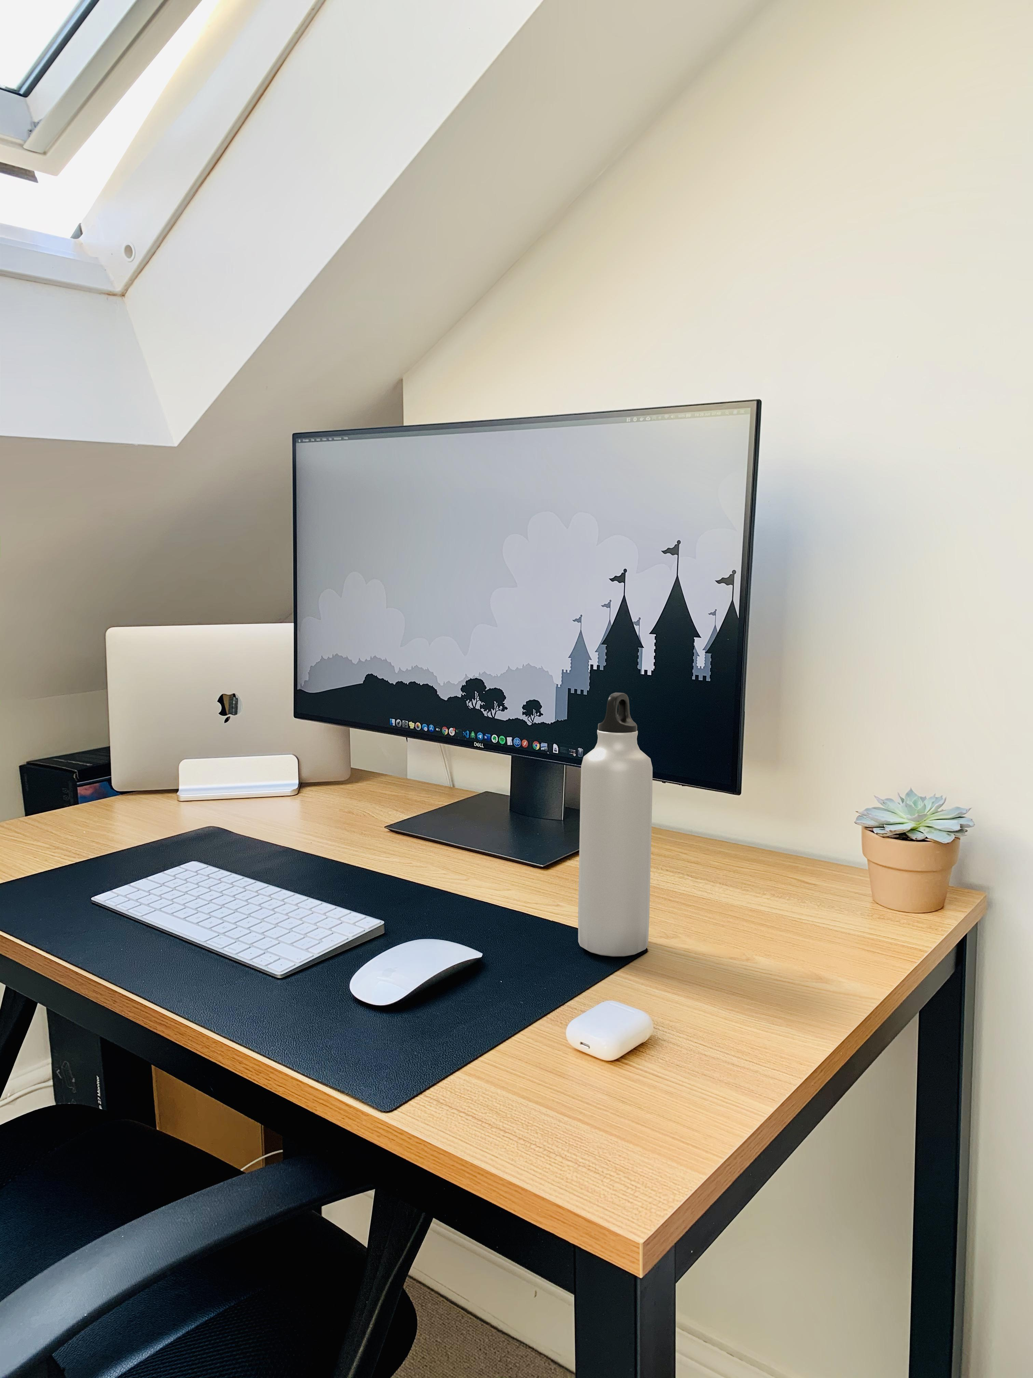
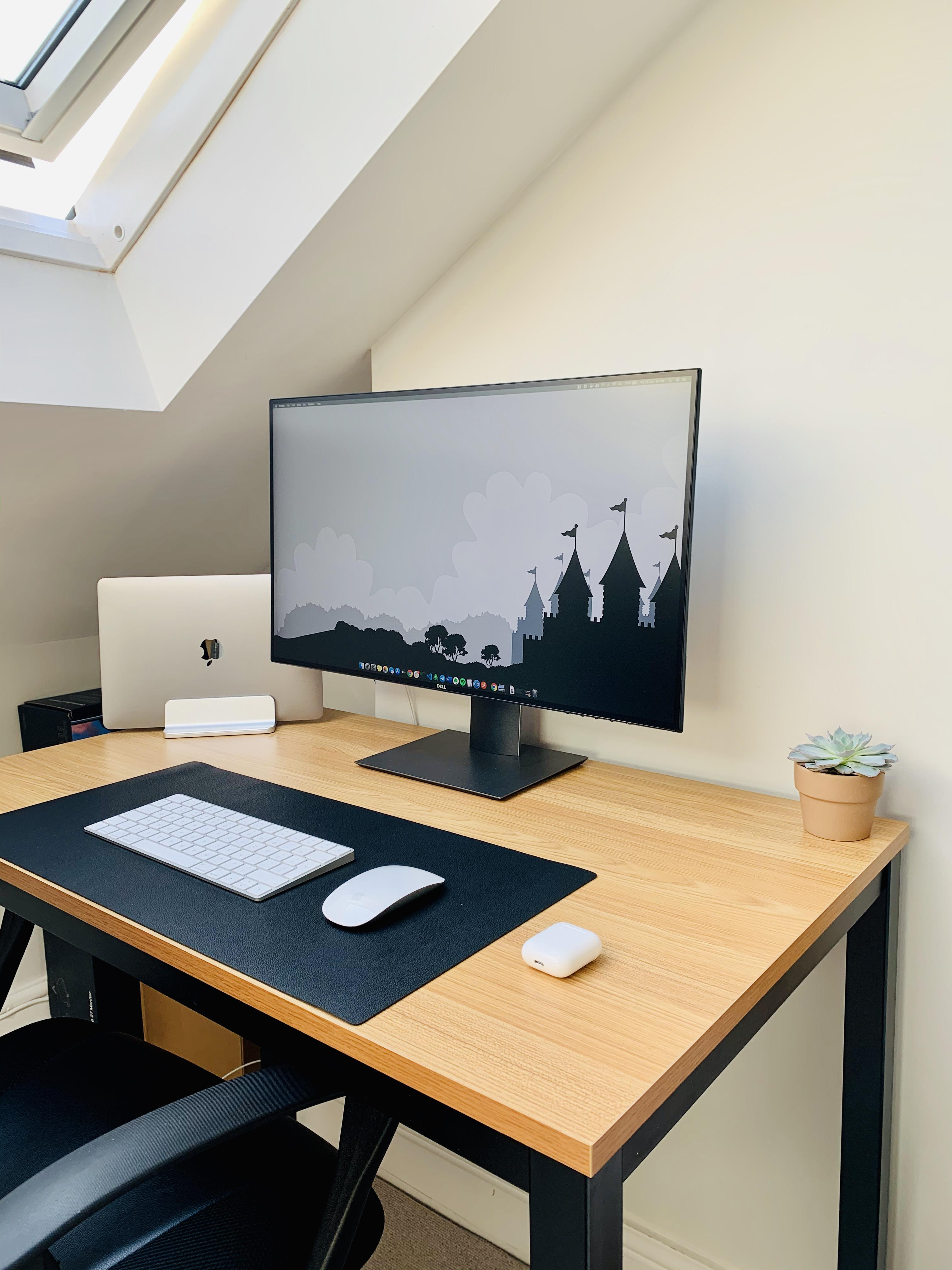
- water bottle [577,692,653,957]
